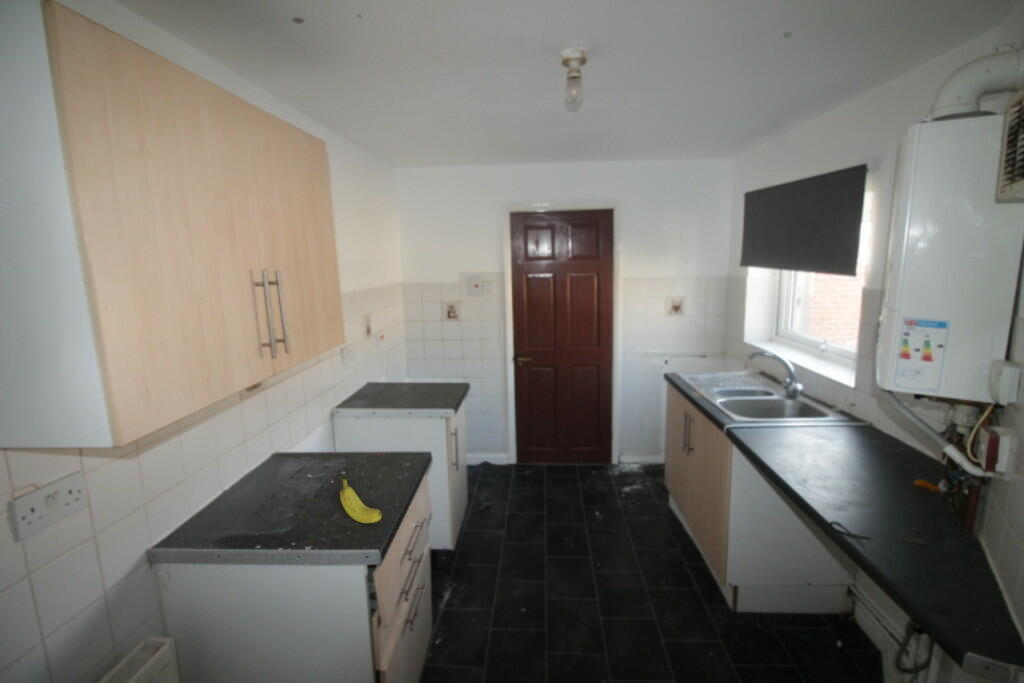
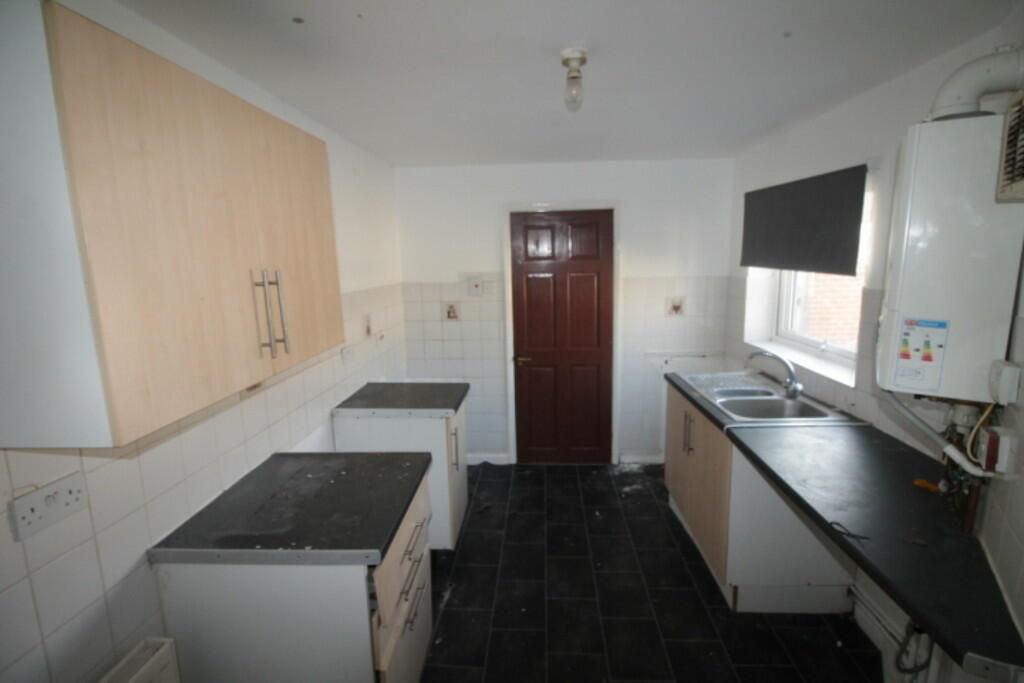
- fruit [339,474,382,524]
